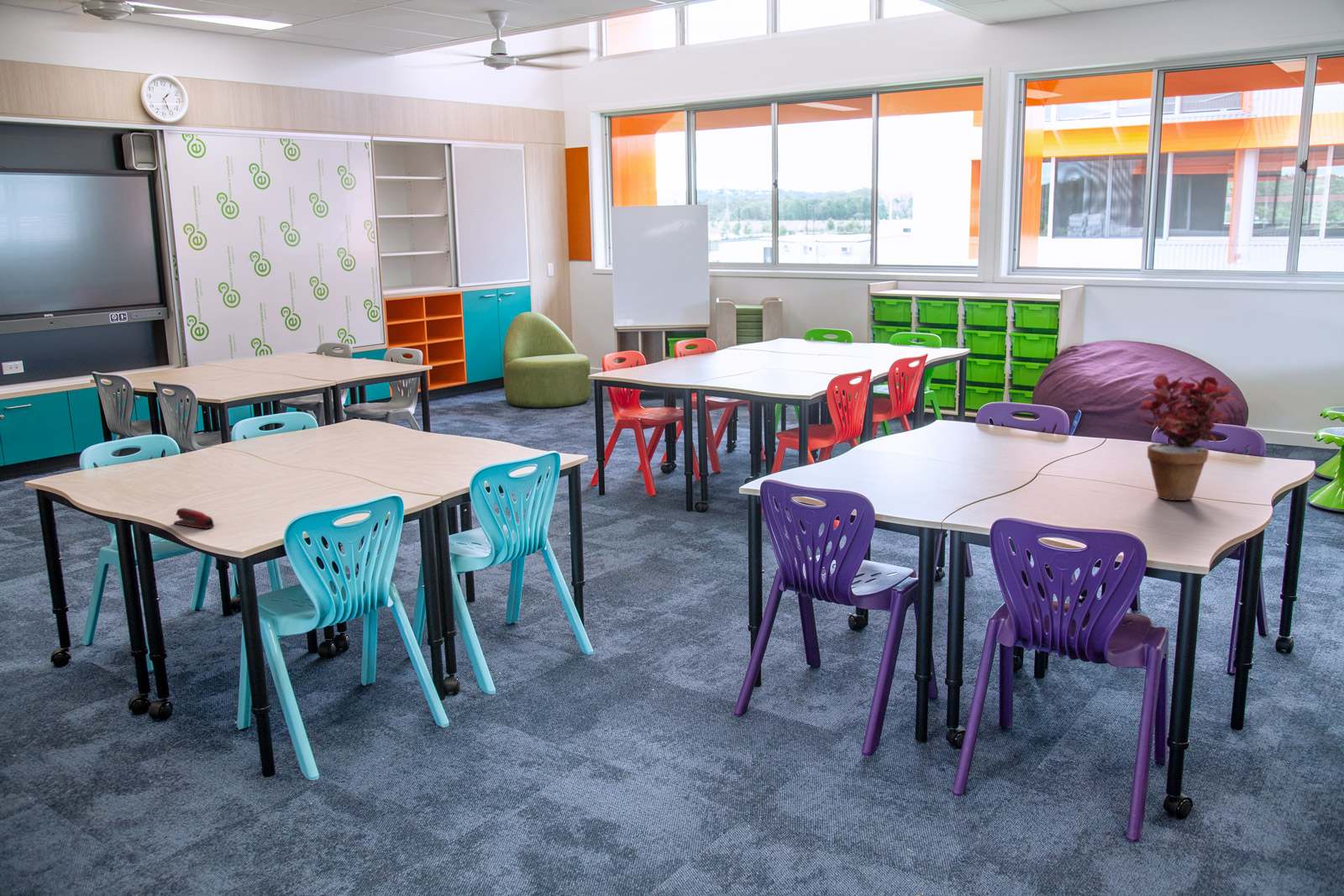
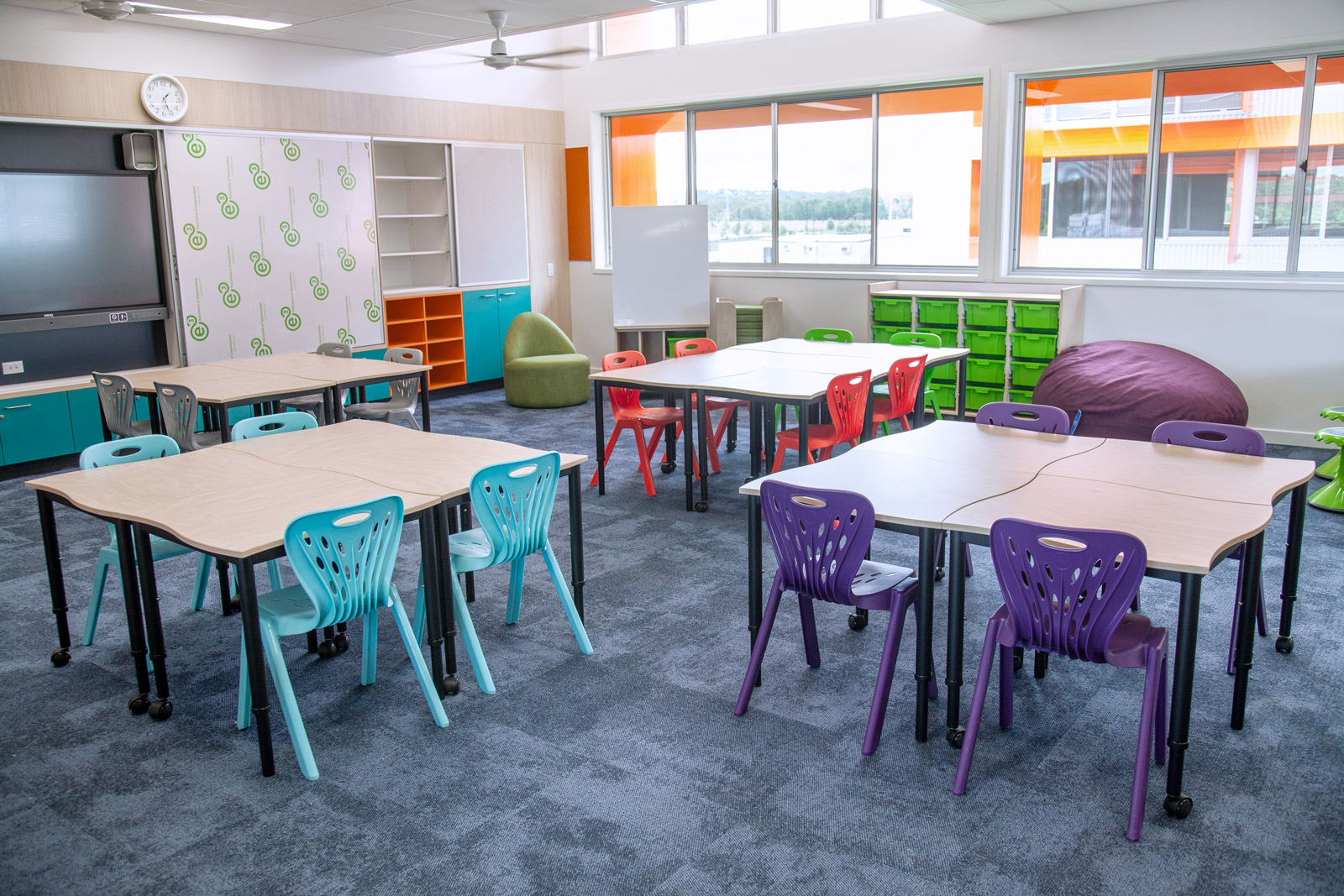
- stapler [173,507,215,530]
- potted plant [1138,373,1235,501]
